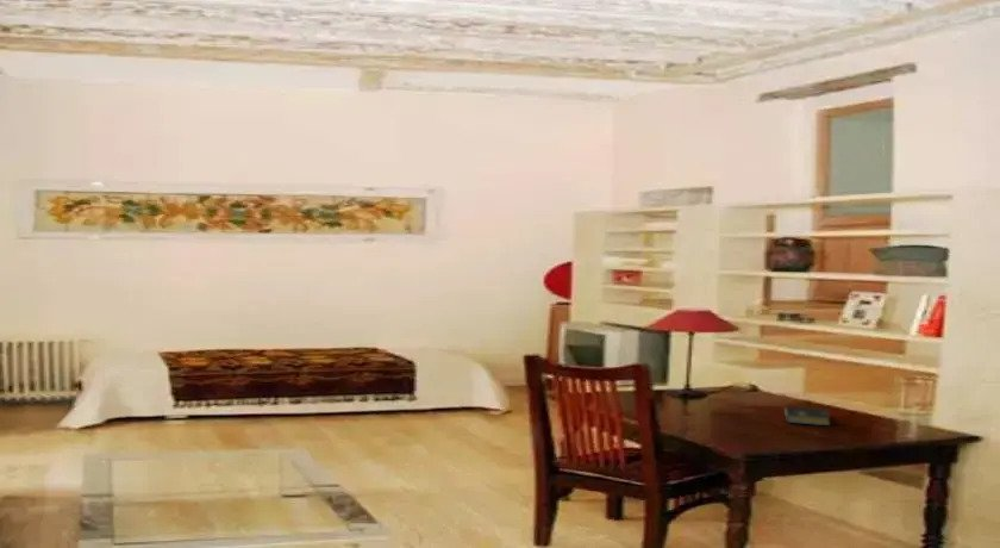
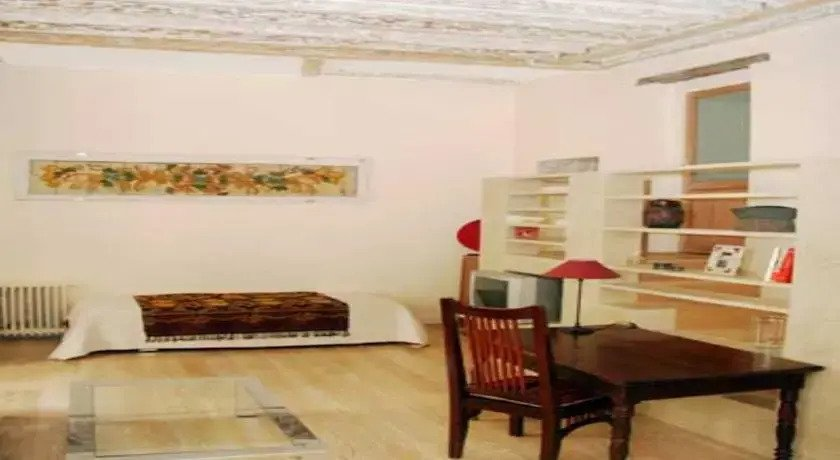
- book [783,405,831,426]
